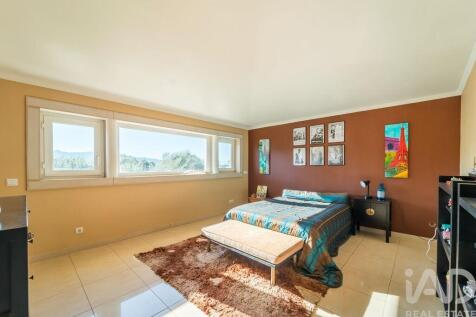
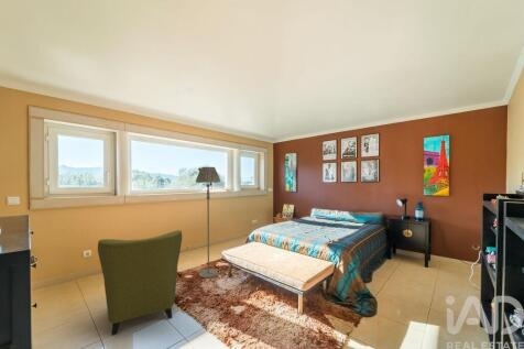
+ floor lamp [195,166,221,280]
+ armchair [97,229,183,337]
